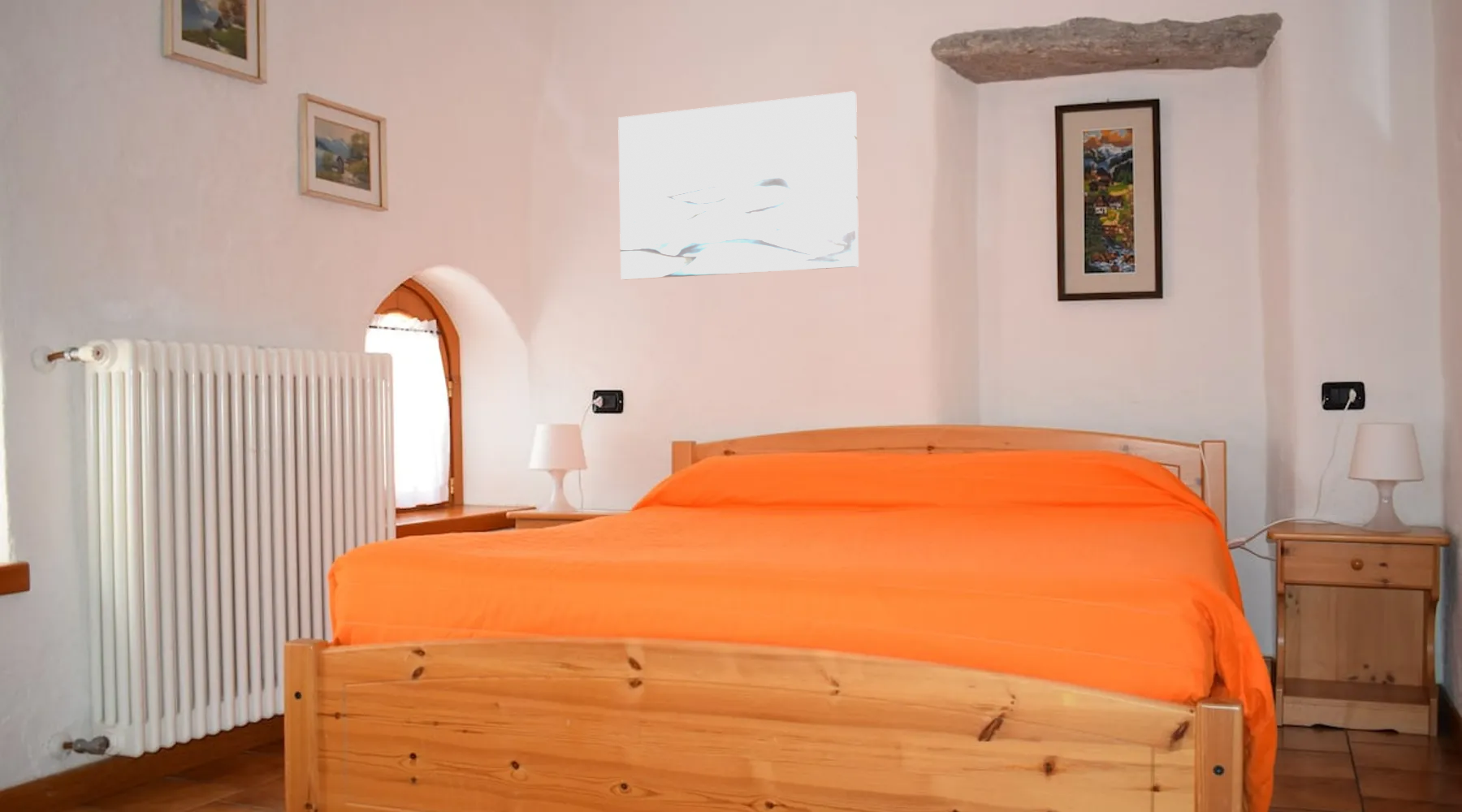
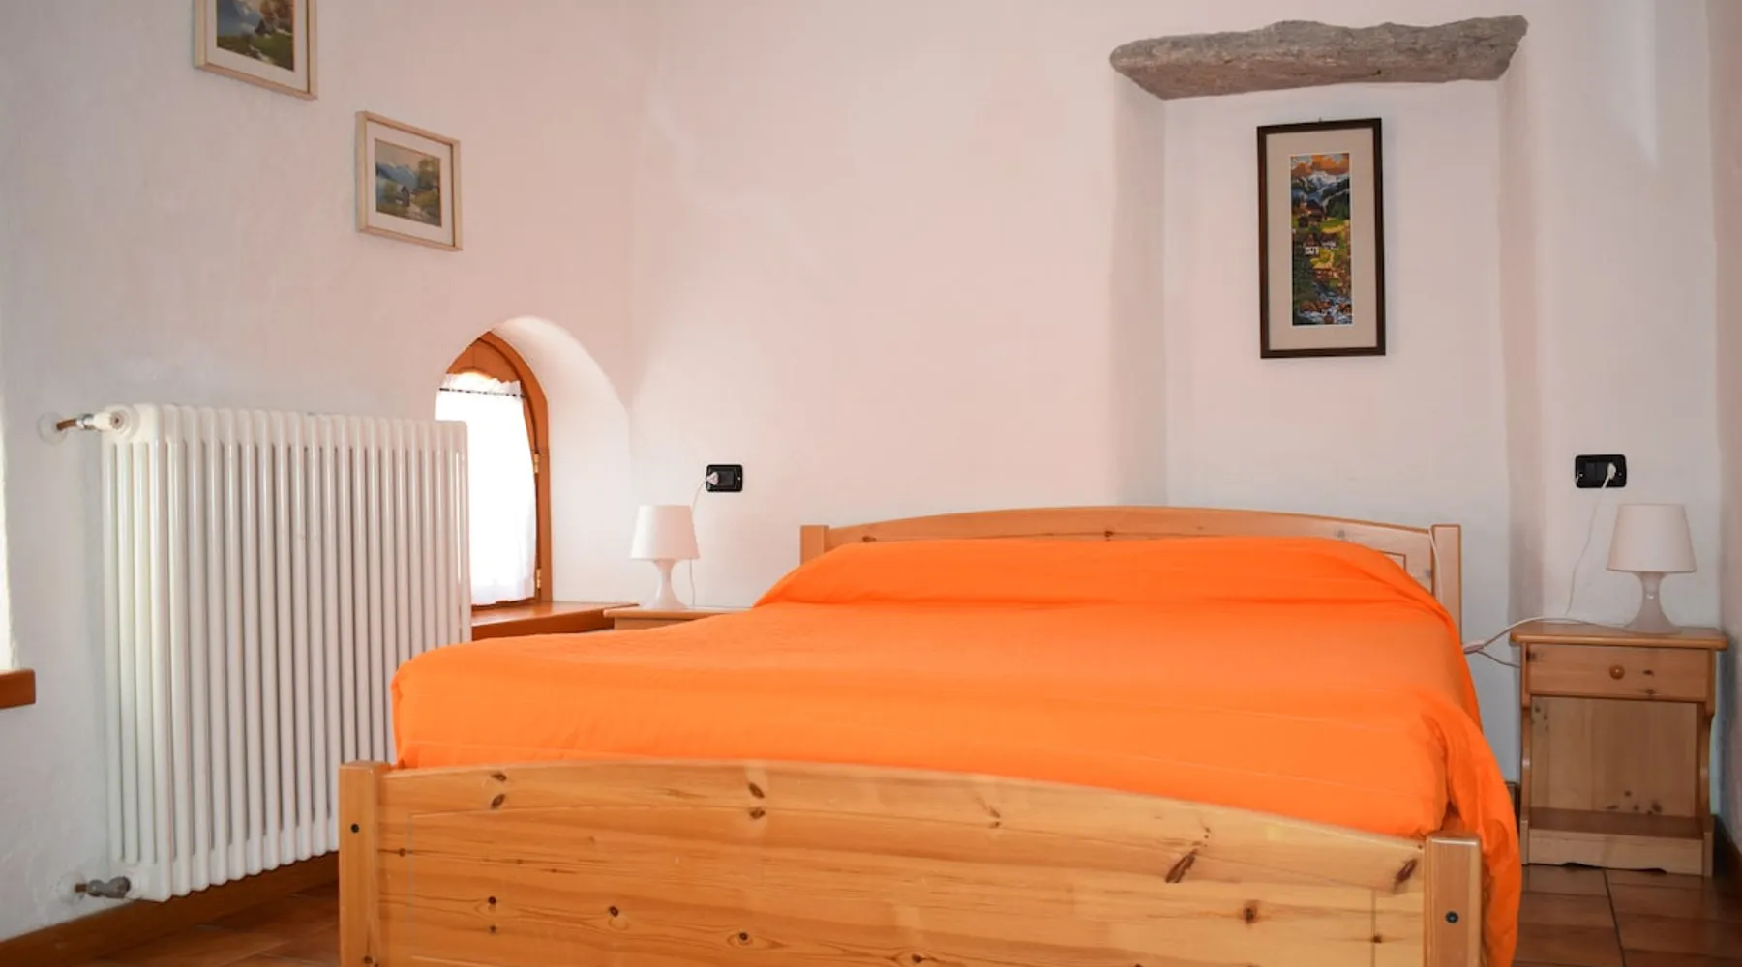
- wall art [617,90,859,280]
